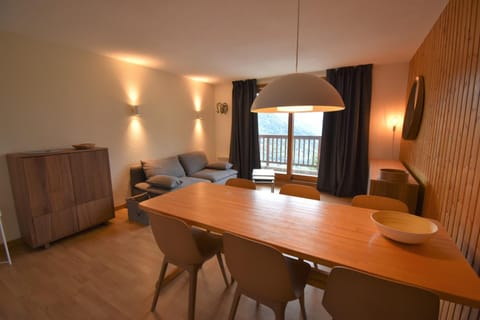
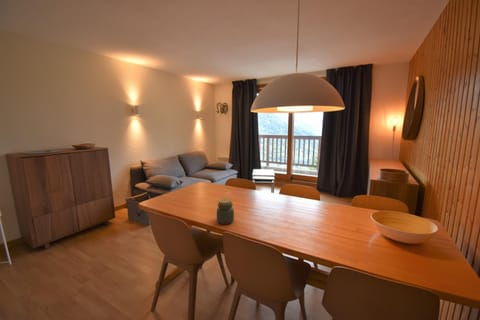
+ jar [216,197,235,225]
